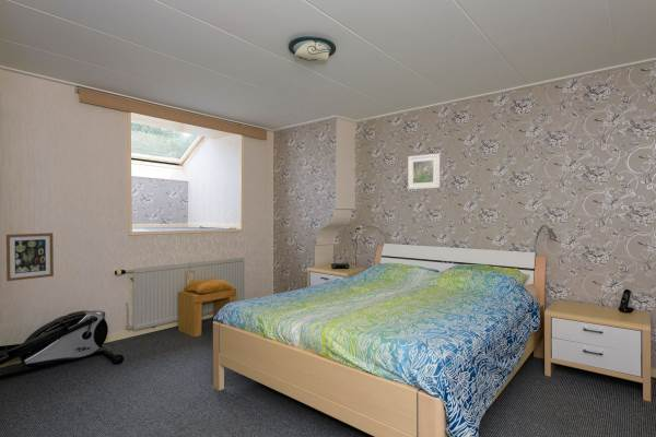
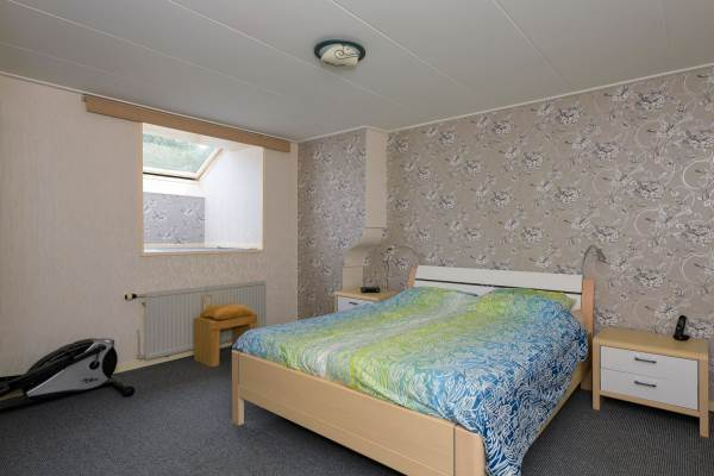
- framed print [407,152,441,190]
- wall art [5,232,55,282]
